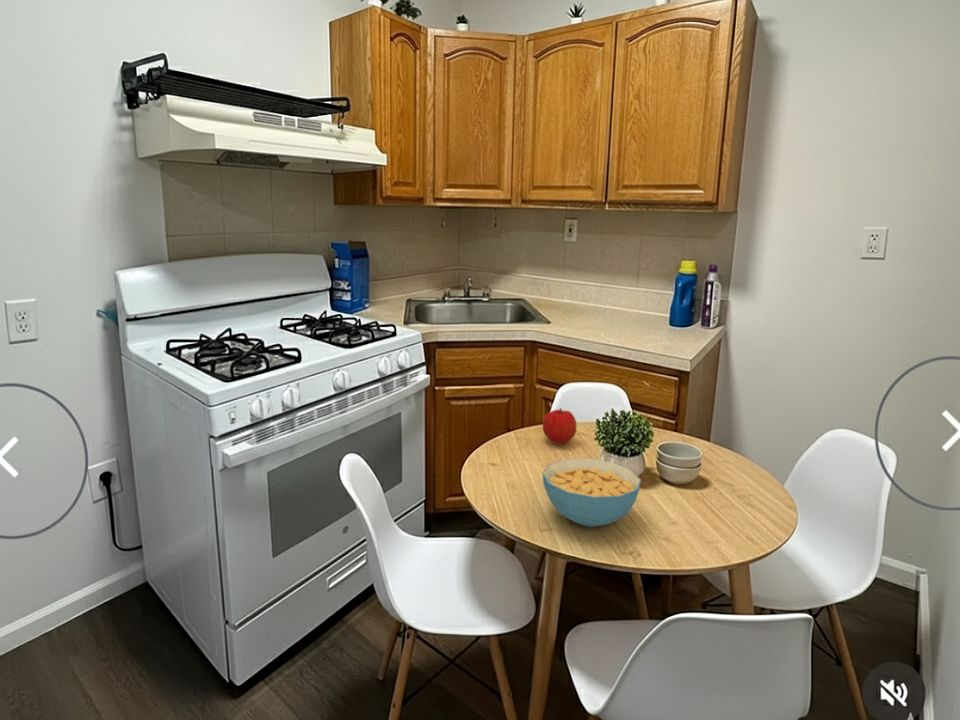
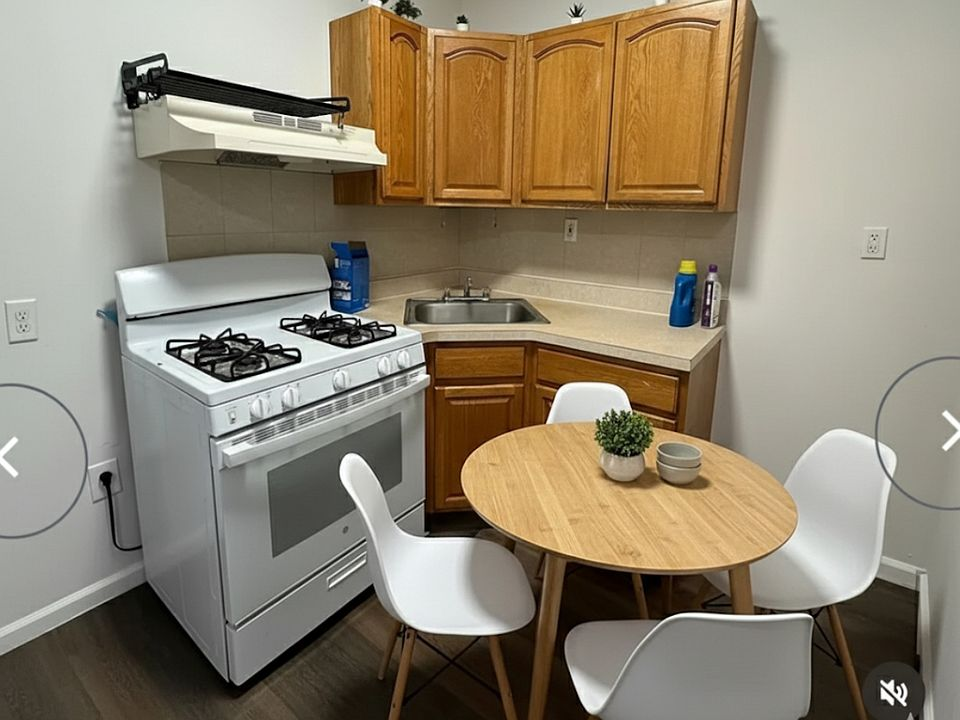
- fruit [542,407,578,446]
- cereal bowl [542,458,642,528]
